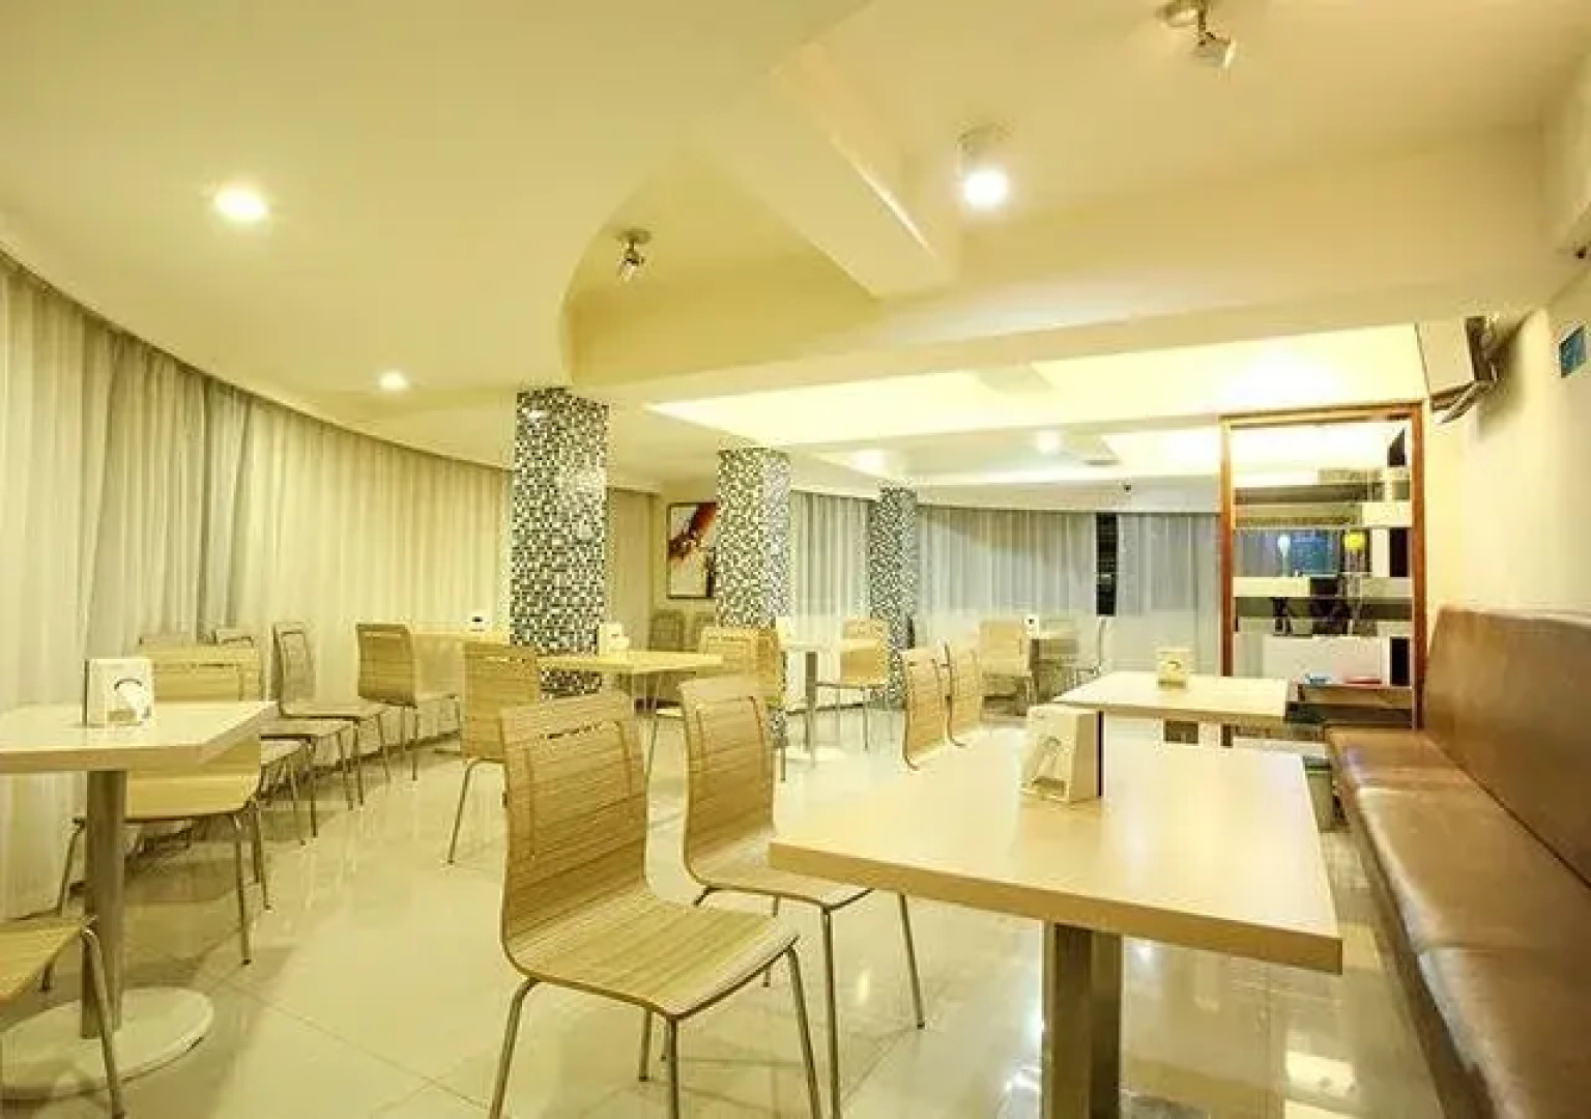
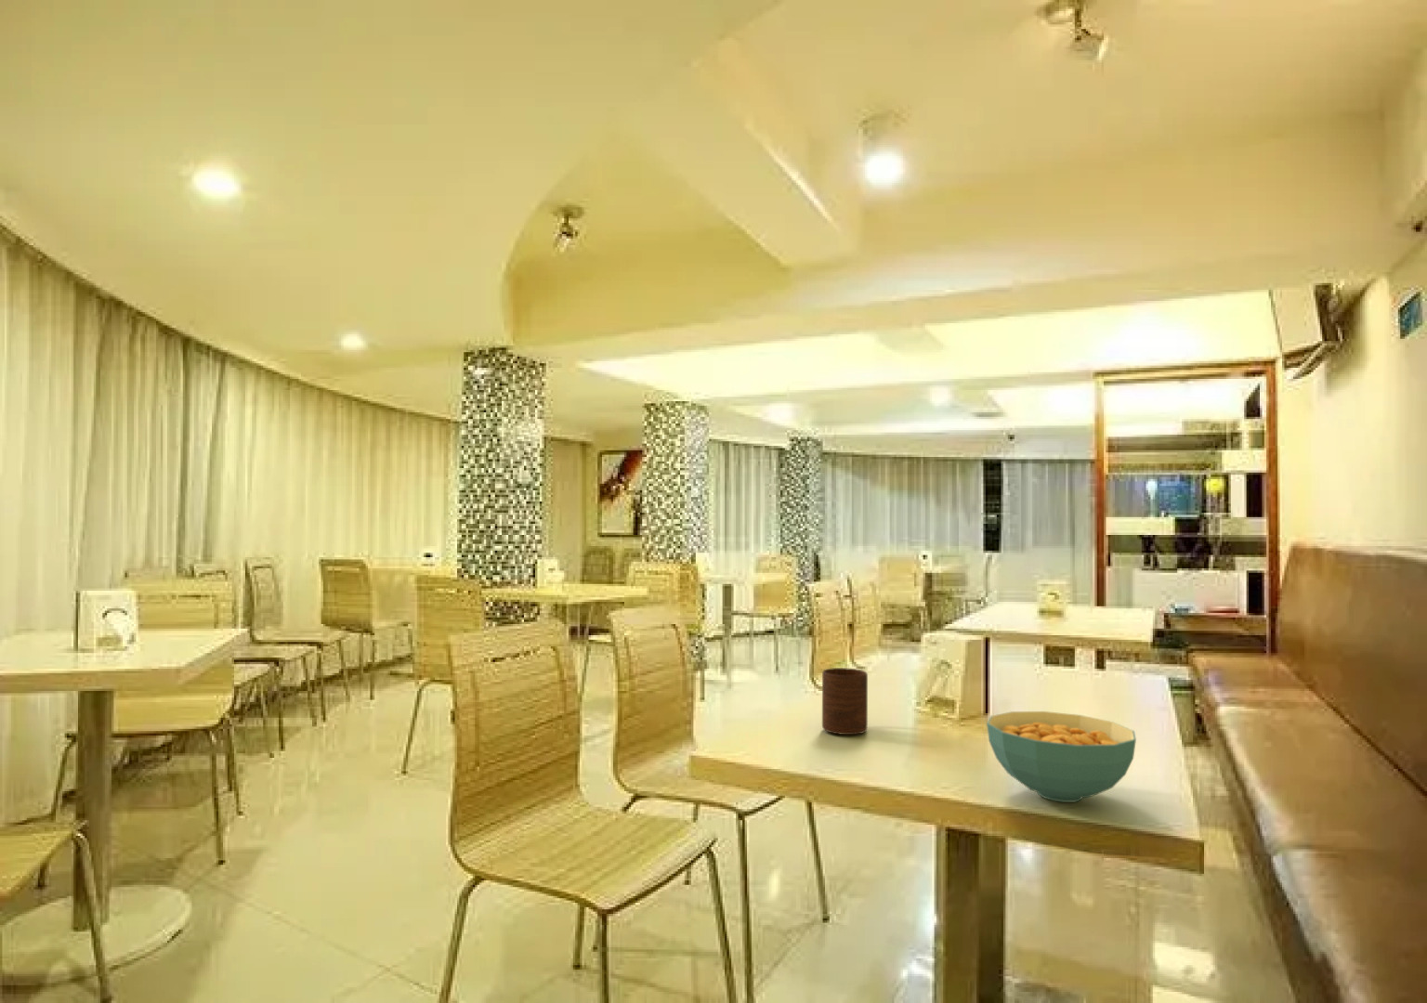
+ cup [821,666,869,736]
+ cereal bowl [986,711,1137,803]
